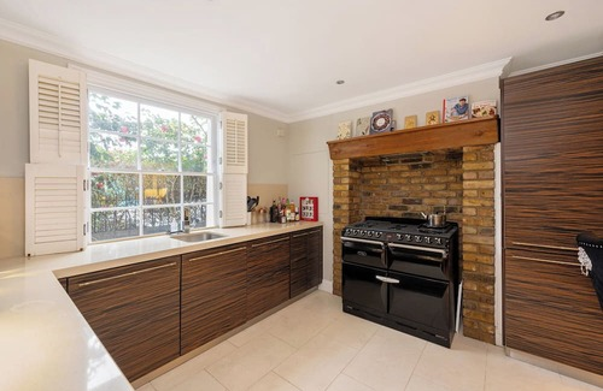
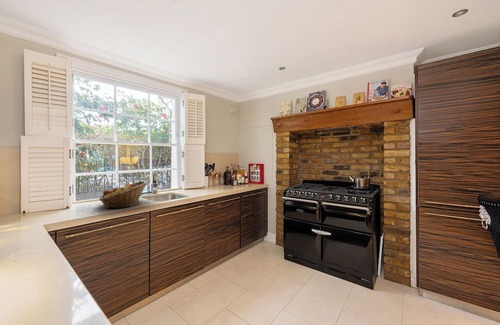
+ fruit basket [98,180,148,209]
